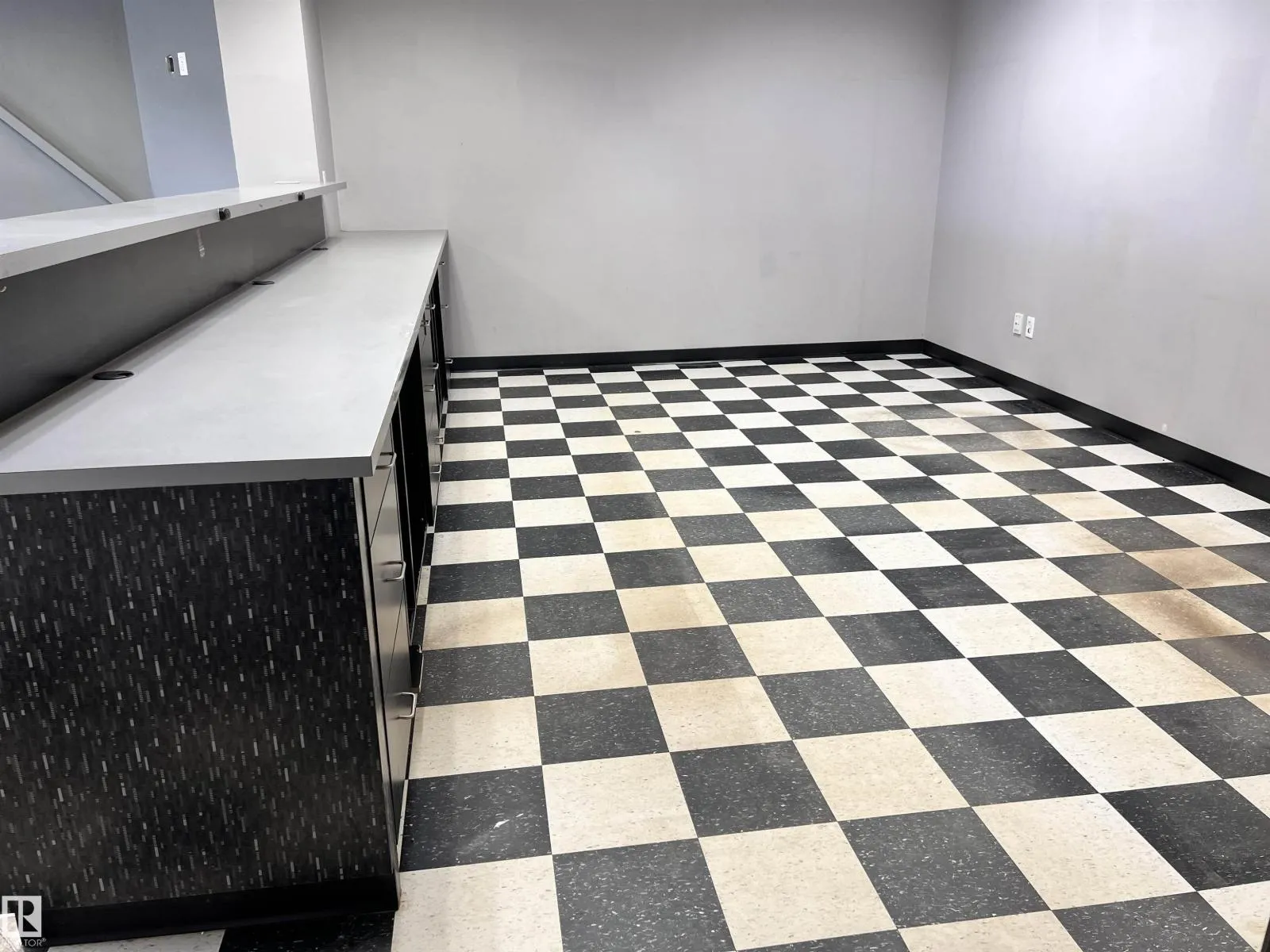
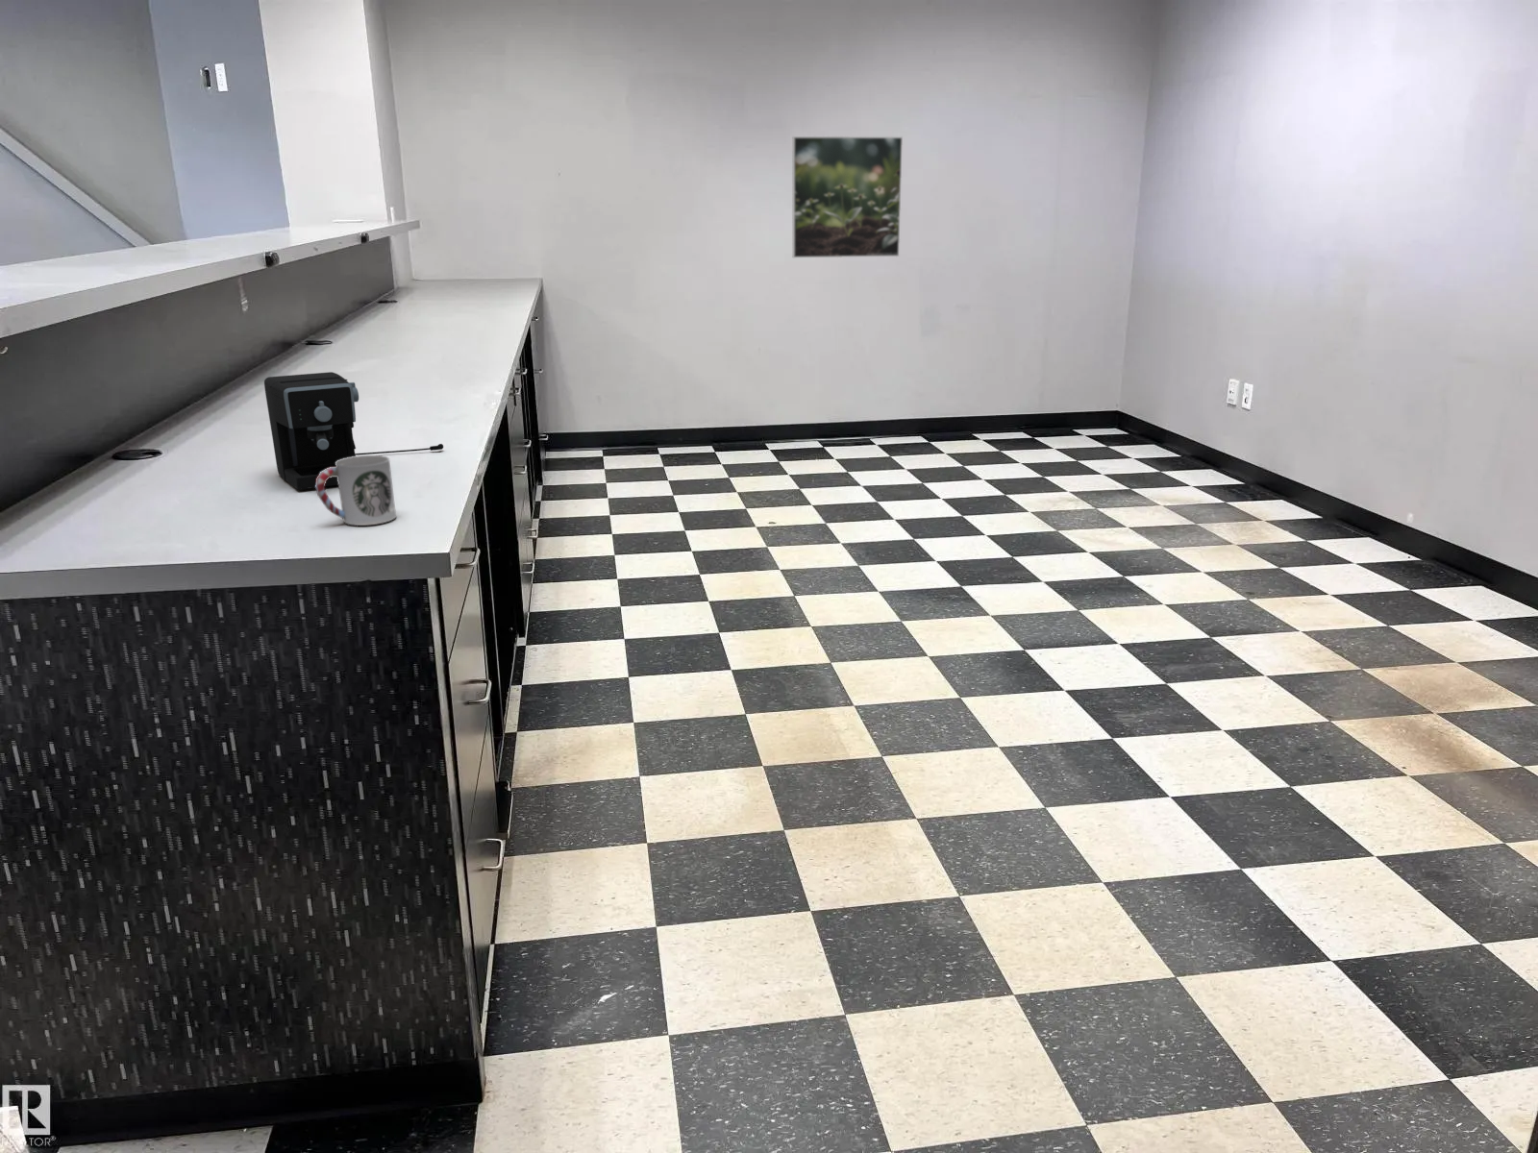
+ coffee maker [263,371,444,491]
+ cup [315,454,397,527]
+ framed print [792,136,903,258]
